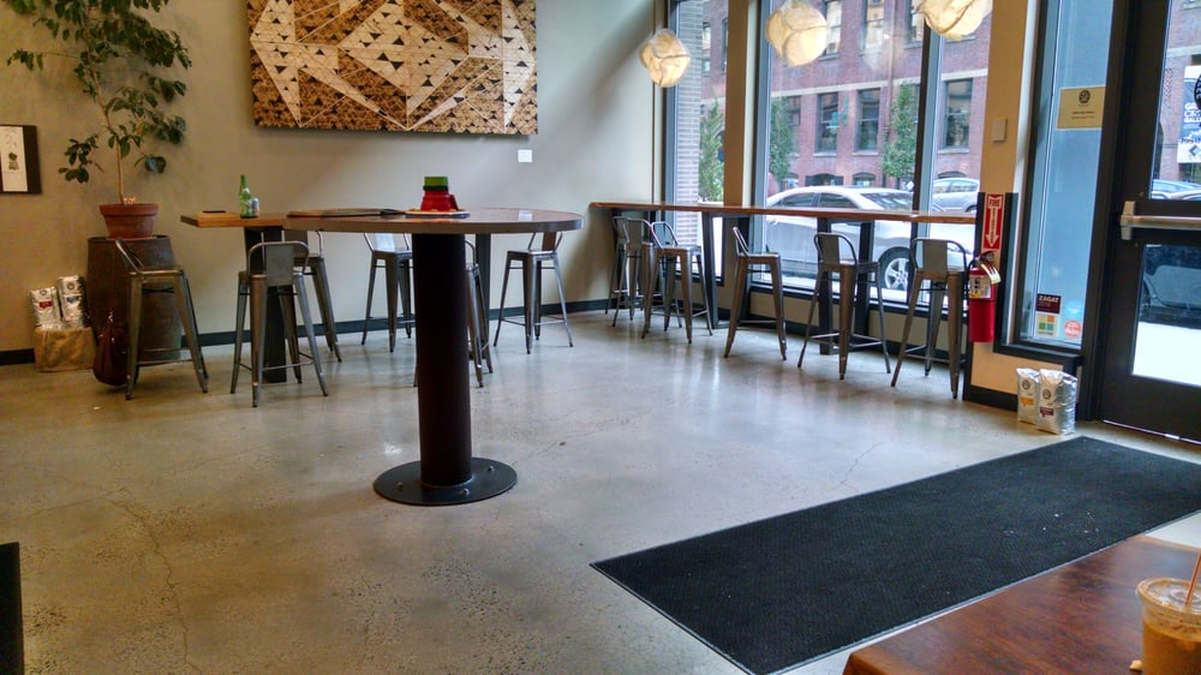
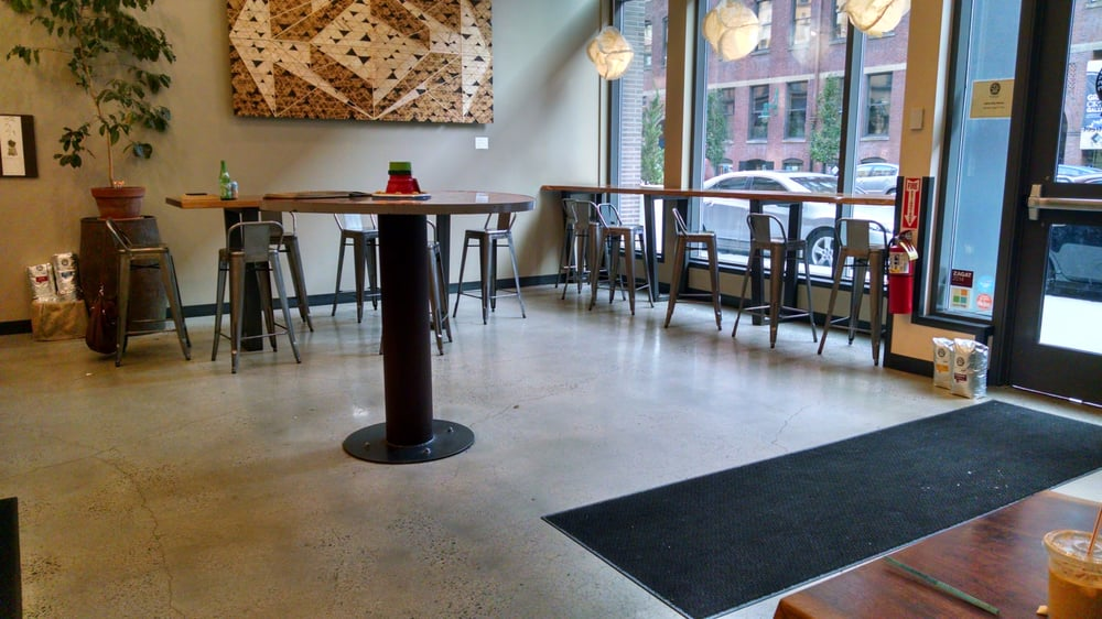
+ pen [882,554,1001,617]
